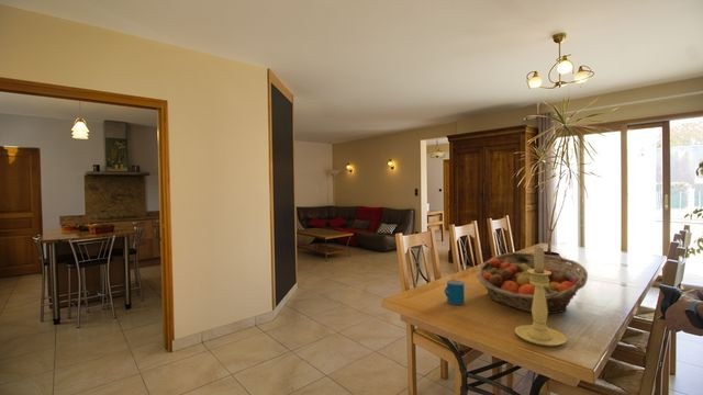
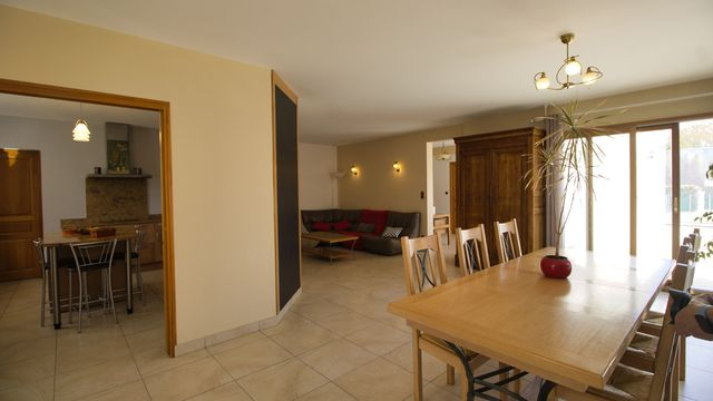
- mug [444,280,466,306]
- candle holder [514,245,568,347]
- fruit basket [476,251,589,315]
